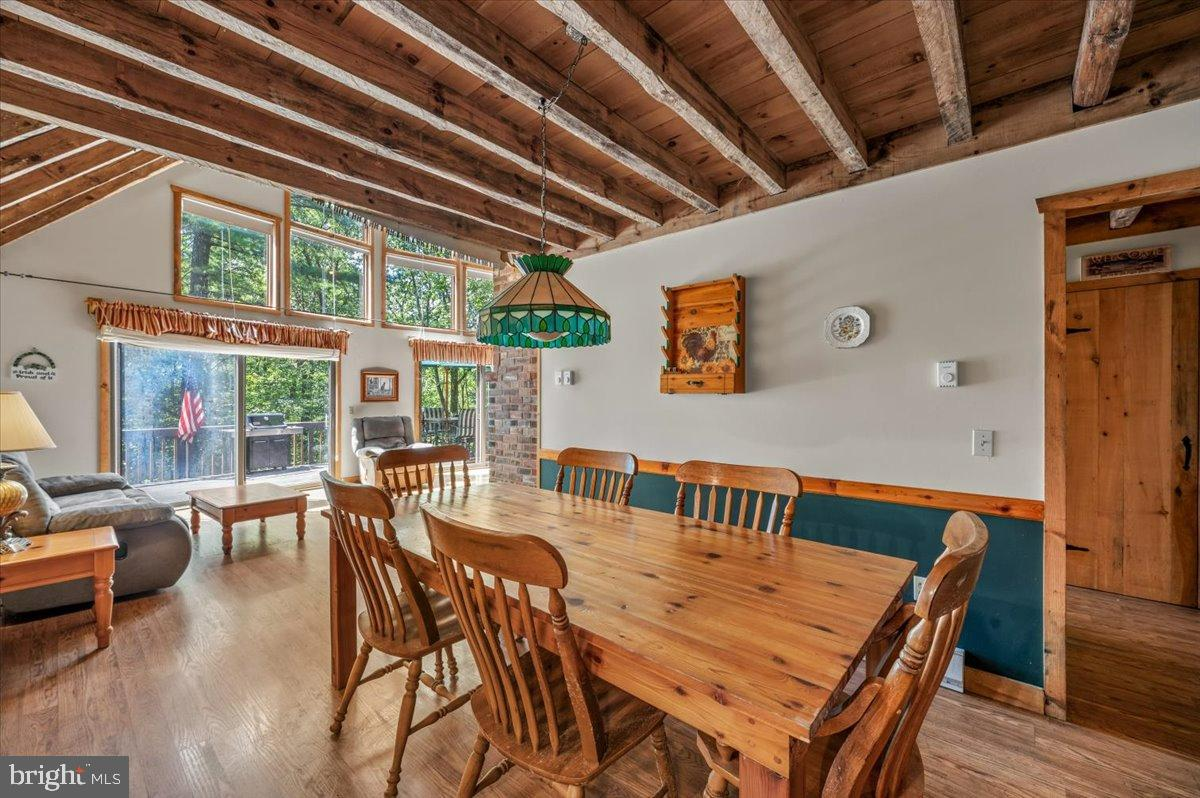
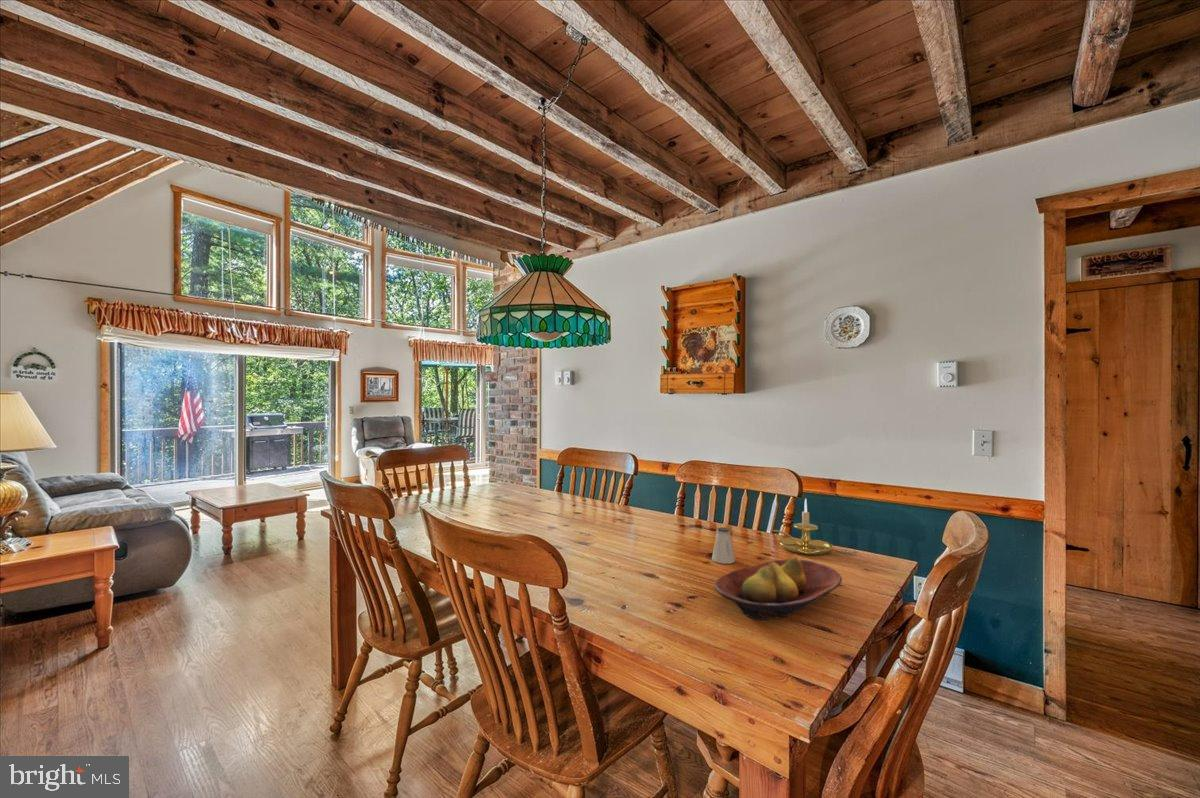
+ fruit bowl [714,556,843,621]
+ candle holder [770,498,835,556]
+ saltshaker [711,526,736,565]
